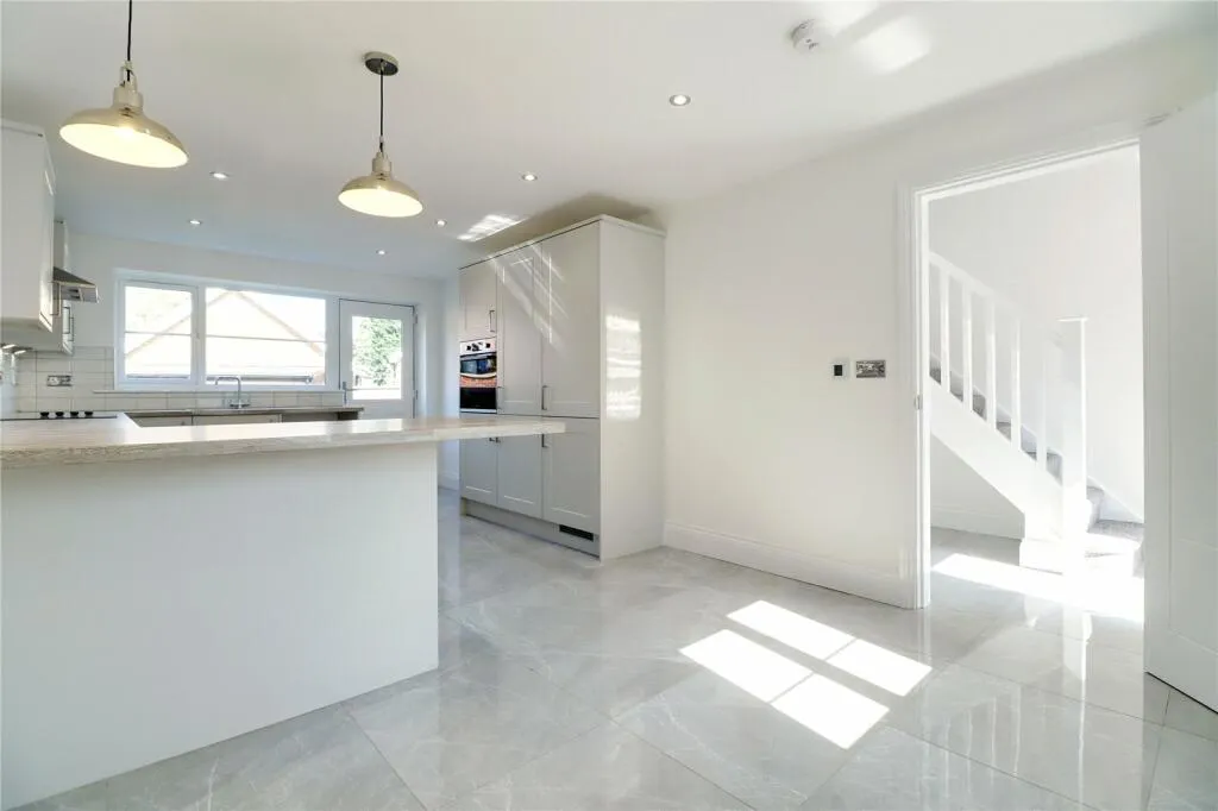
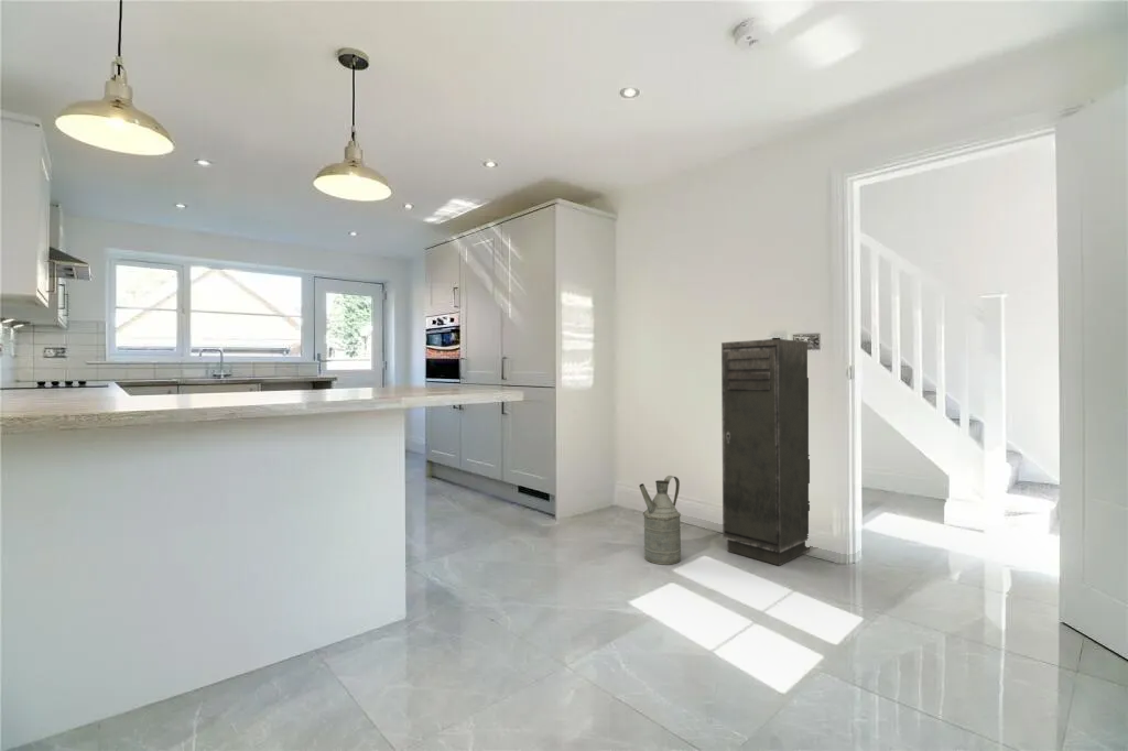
+ storage cabinet [720,338,811,566]
+ watering can [638,475,682,566]
